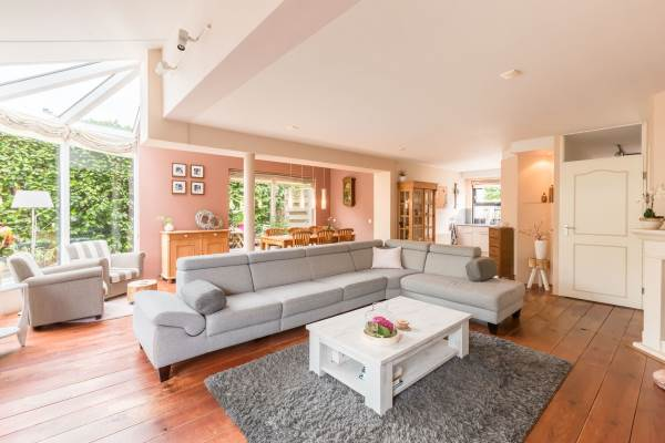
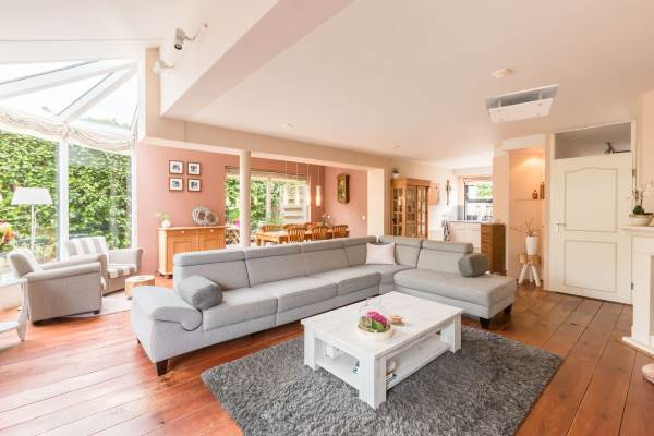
+ ceiling light [483,83,560,124]
